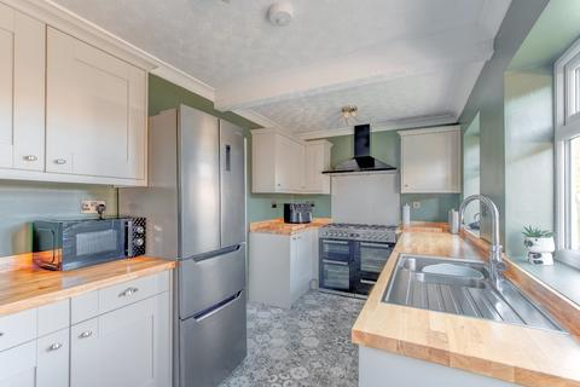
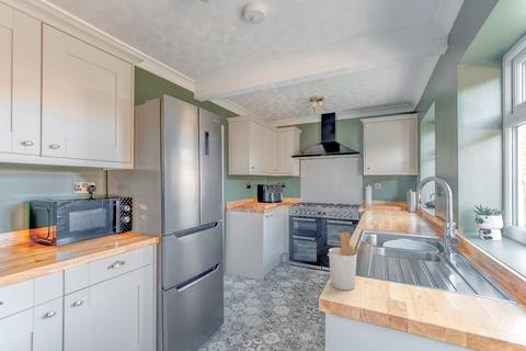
+ utensil holder [328,231,373,291]
